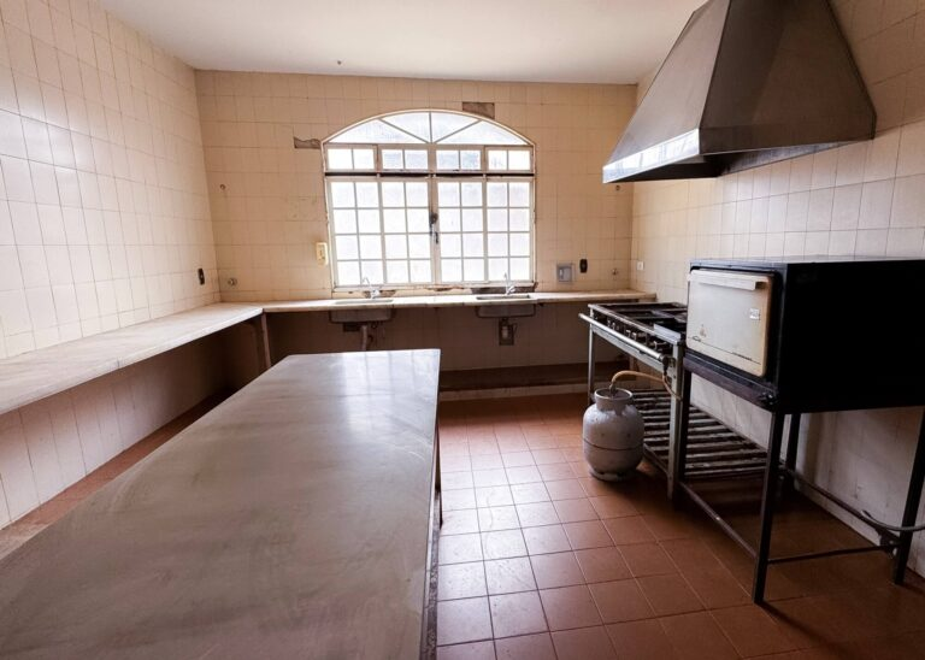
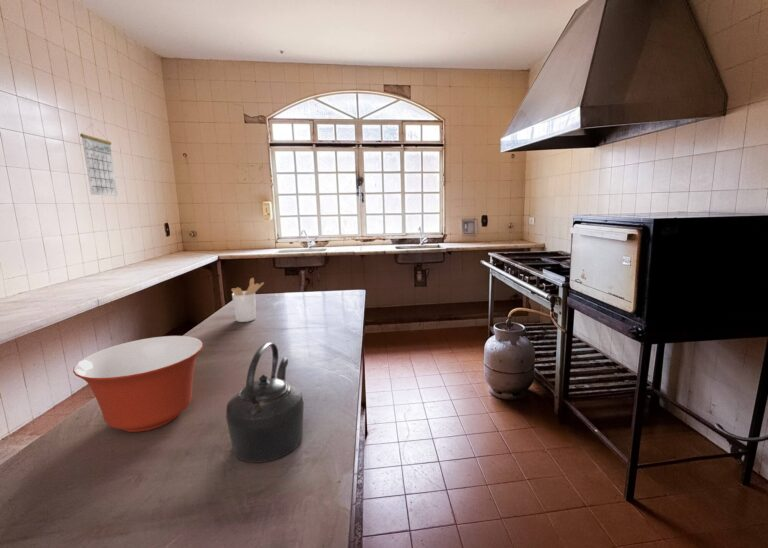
+ mixing bowl [72,335,204,433]
+ utensil holder [230,277,265,323]
+ kettle [225,341,305,464]
+ calendar [79,123,119,197]
